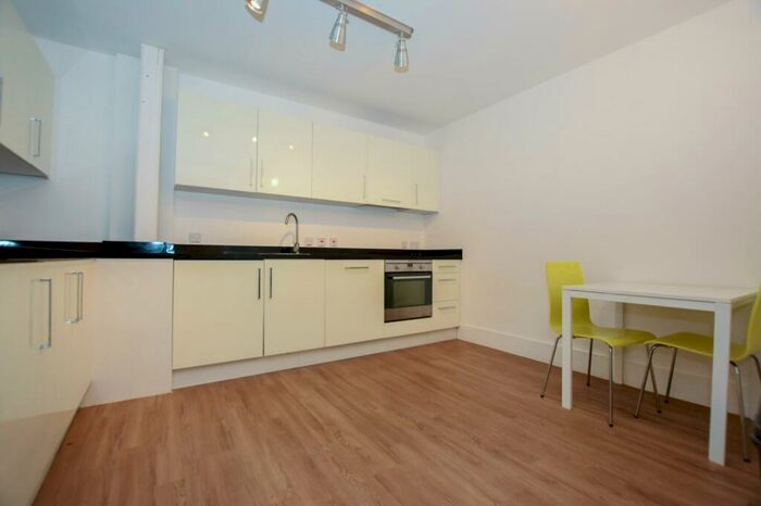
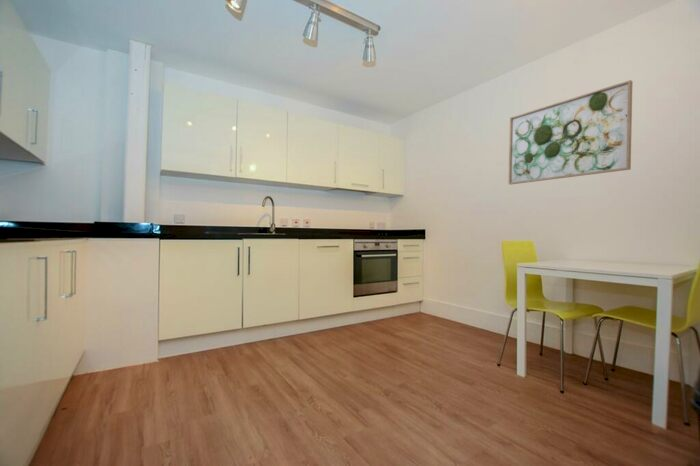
+ wall art [507,79,633,185]
